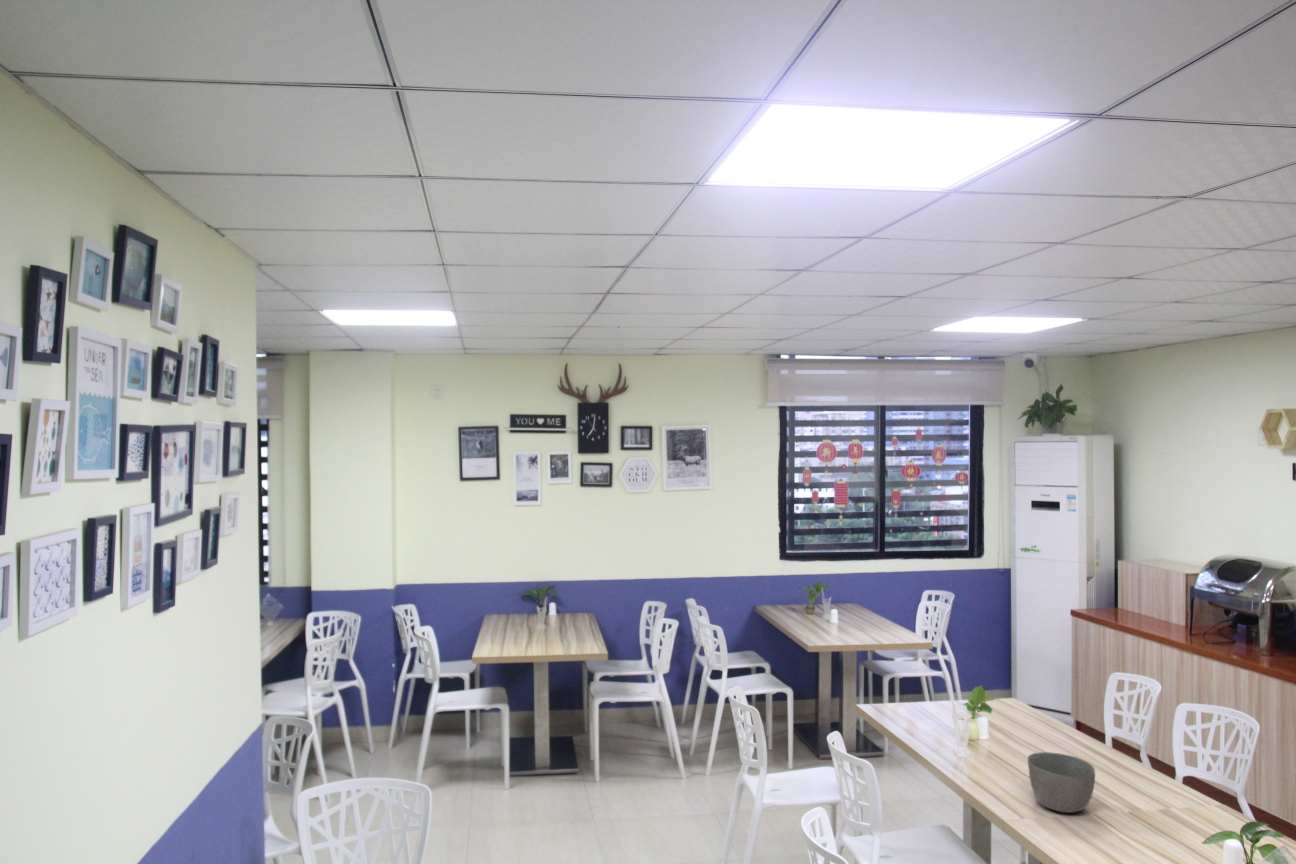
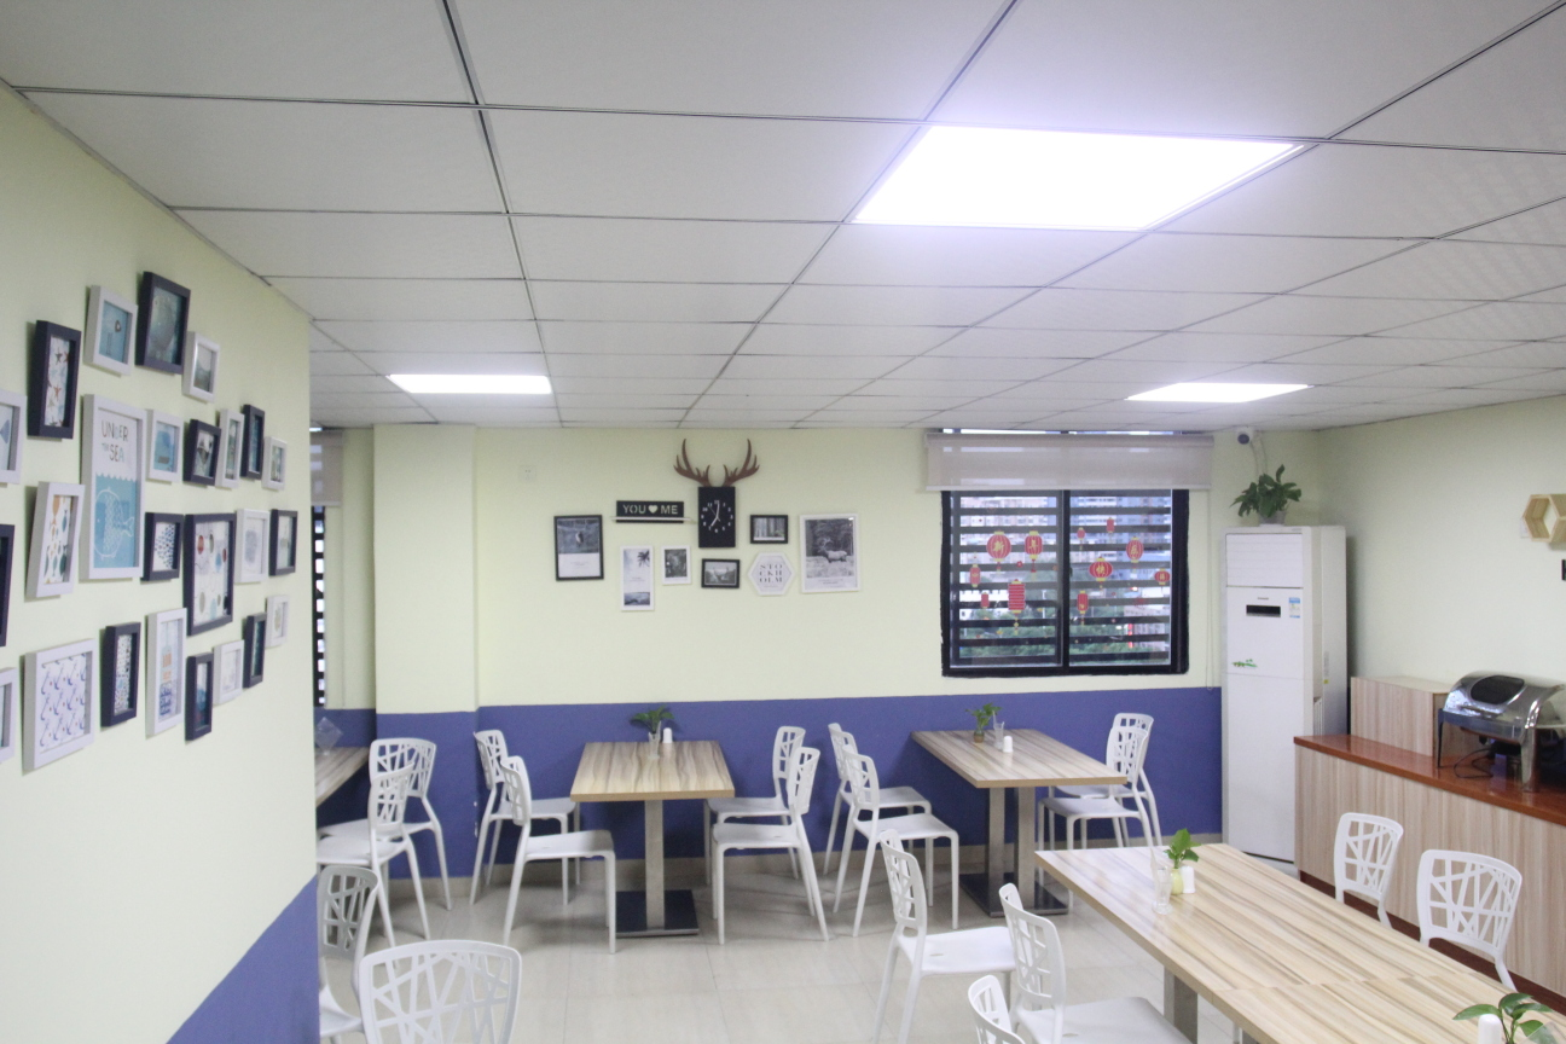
- bowl [1027,751,1096,814]
